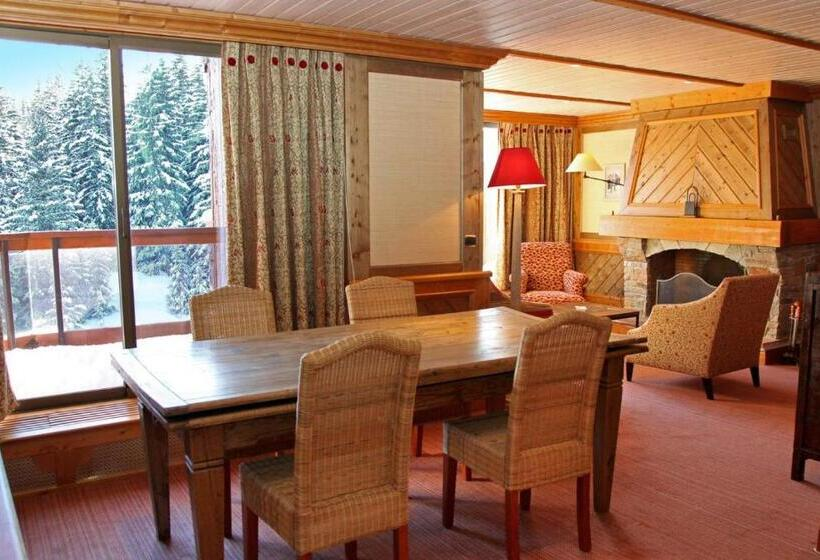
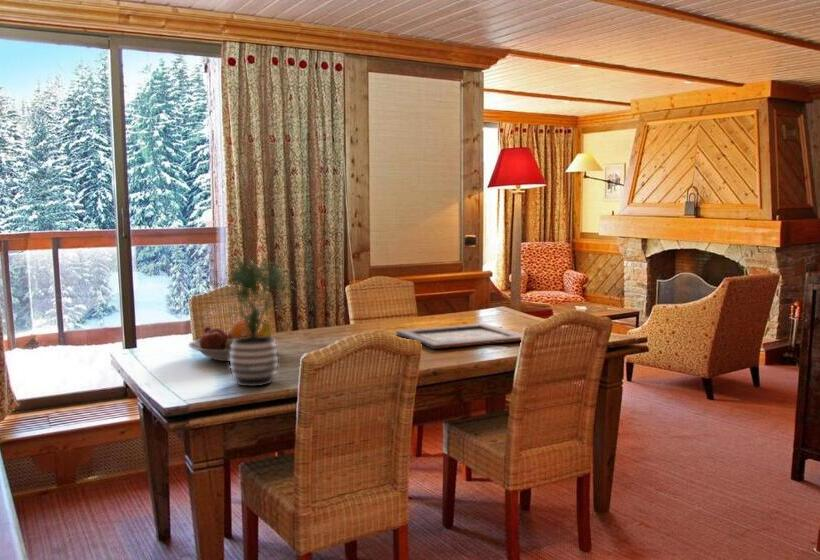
+ fruit bowl [188,319,277,362]
+ potted plant [205,254,302,388]
+ religious icon [395,322,523,350]
